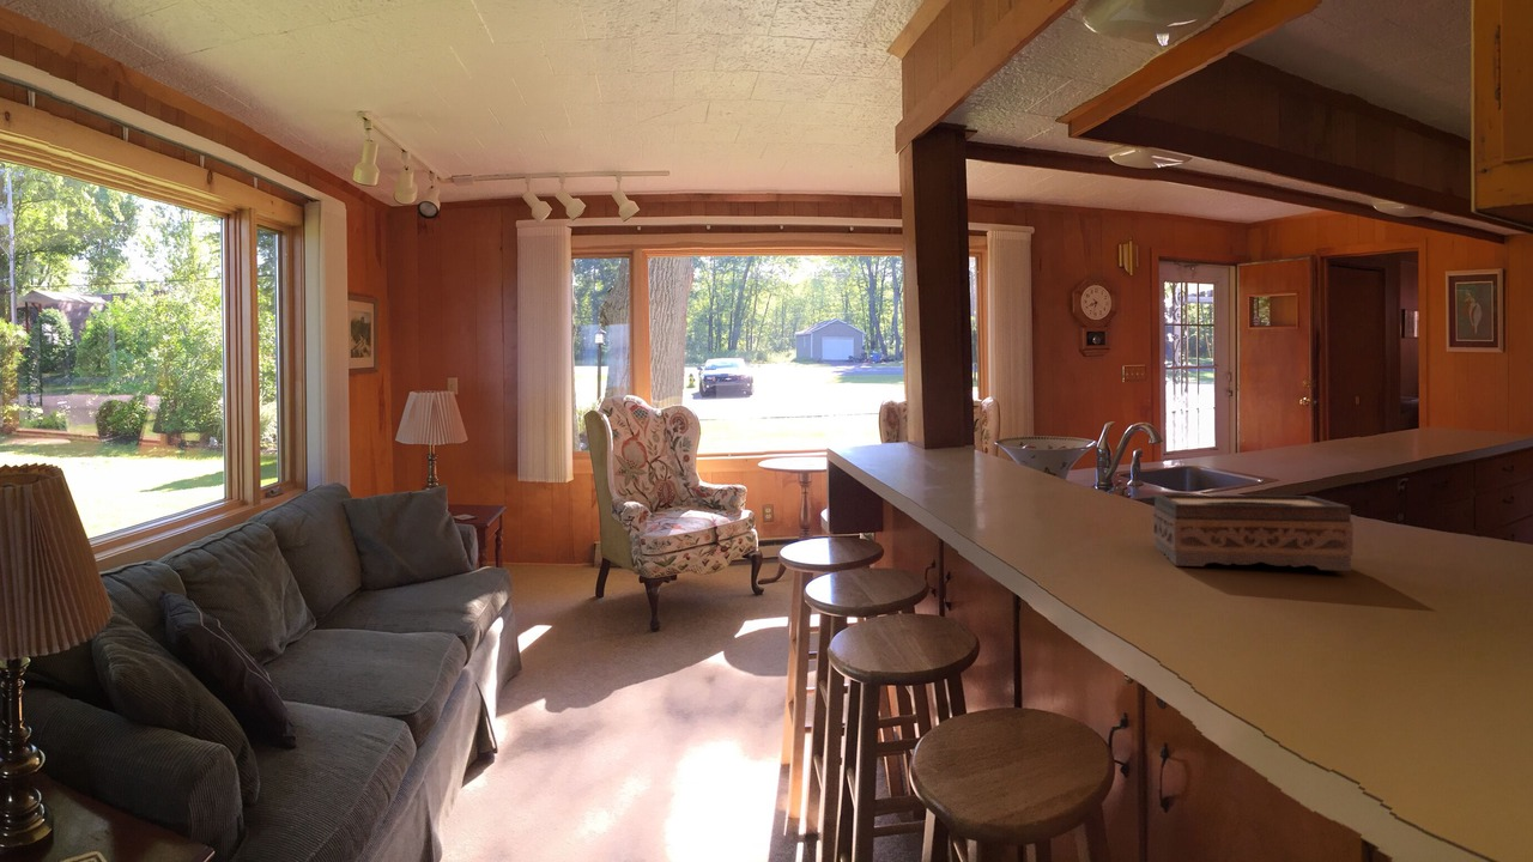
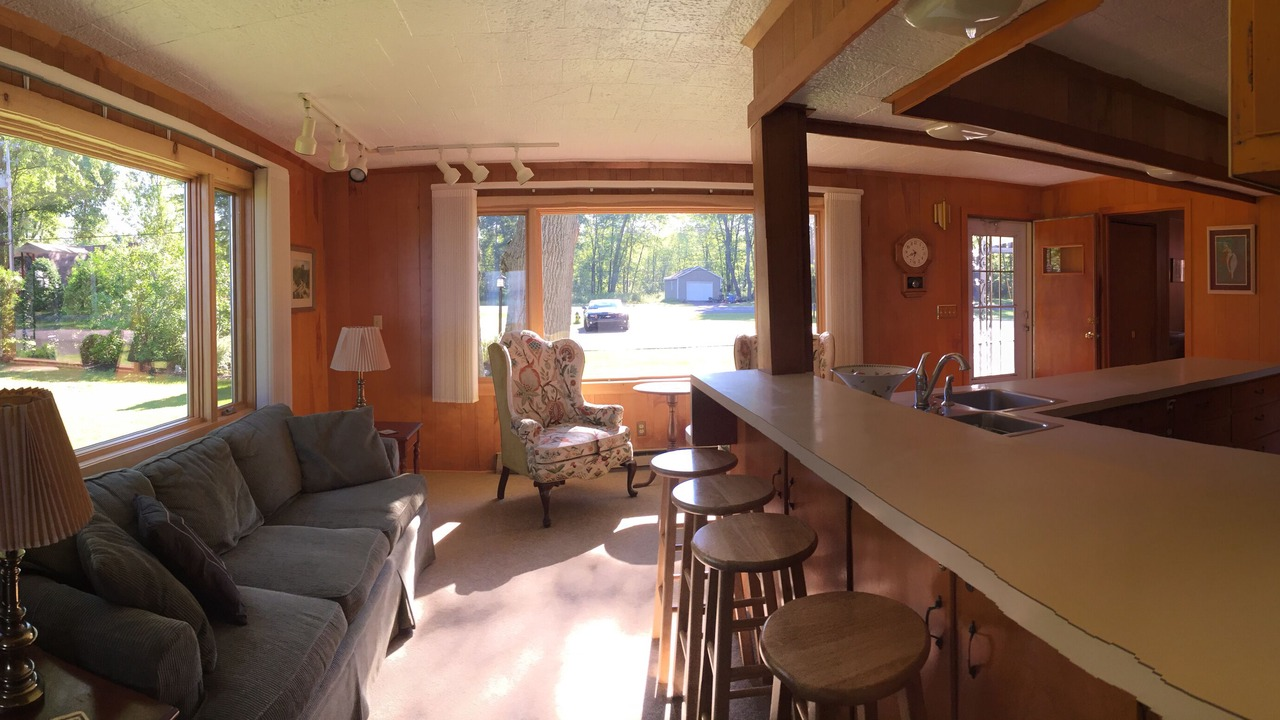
- tissue box [1152,493,1355,572]
